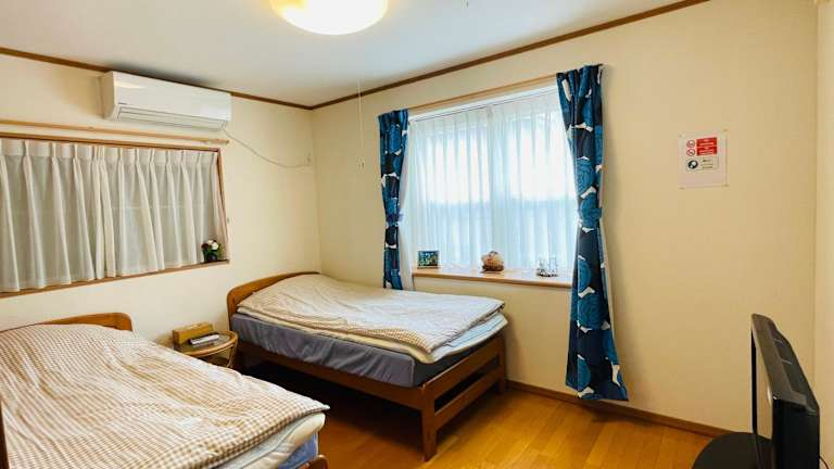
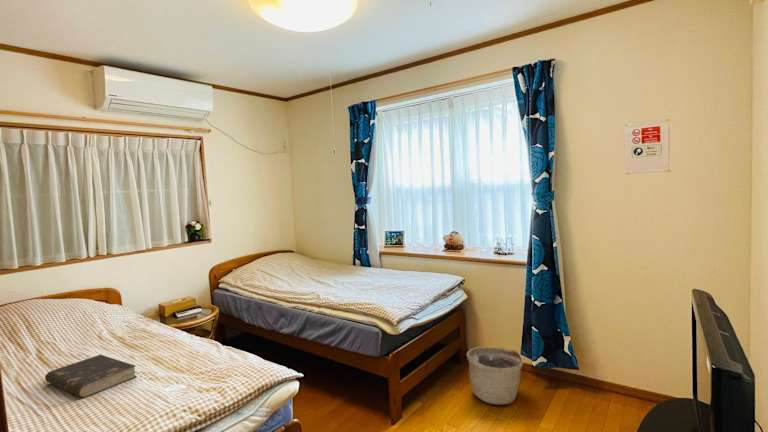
+ basket [466,346,524,405]
+ book [44,354,138,398]
